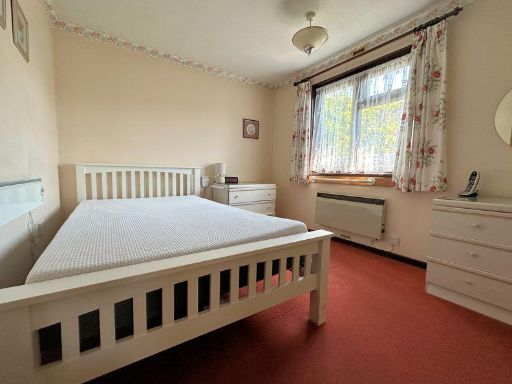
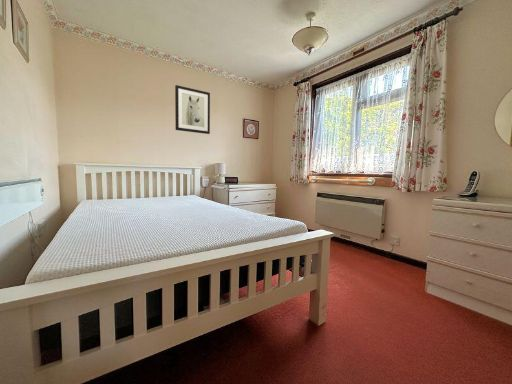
+ wall art [174,84,211,135]
